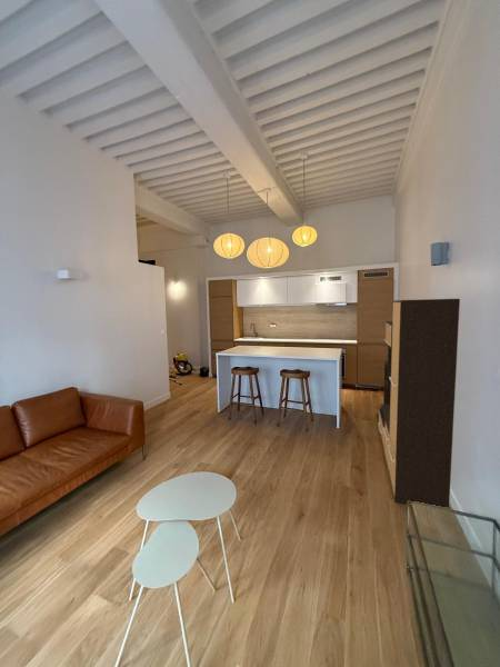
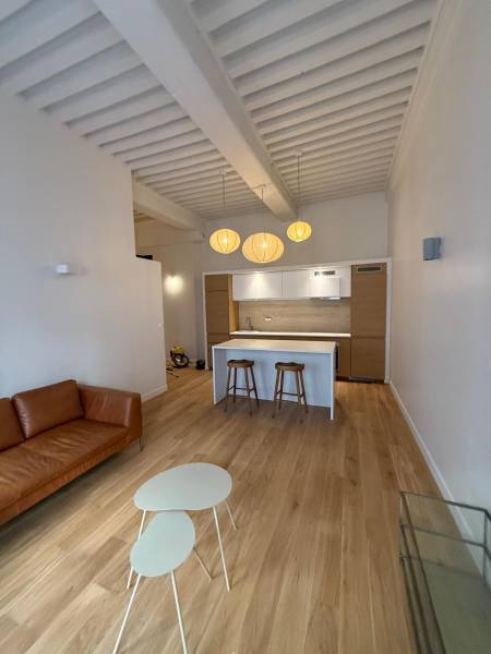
- media console [376,298,461,509]
